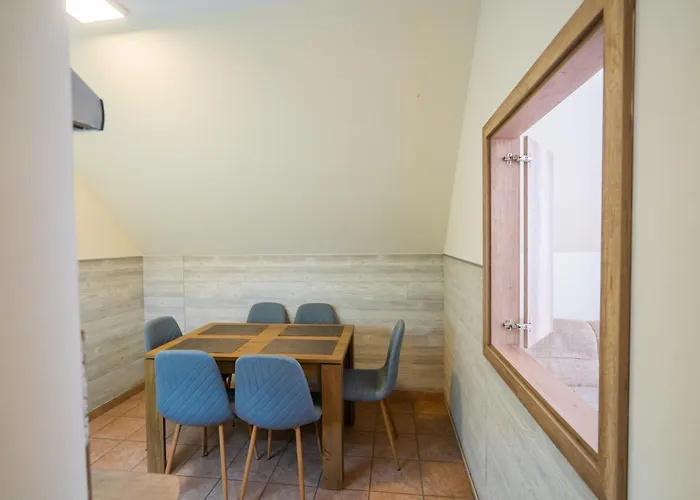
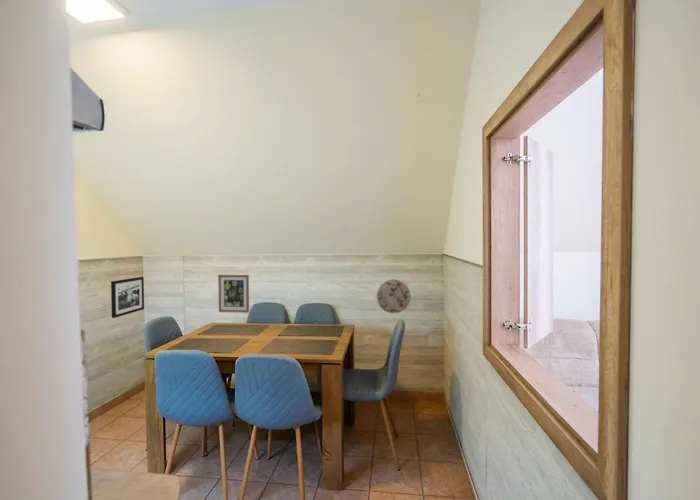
+ decorative plate [376,279,412,314]
+ wall art [217,274,250,314]
+ picture frame [110,276,145,319]
